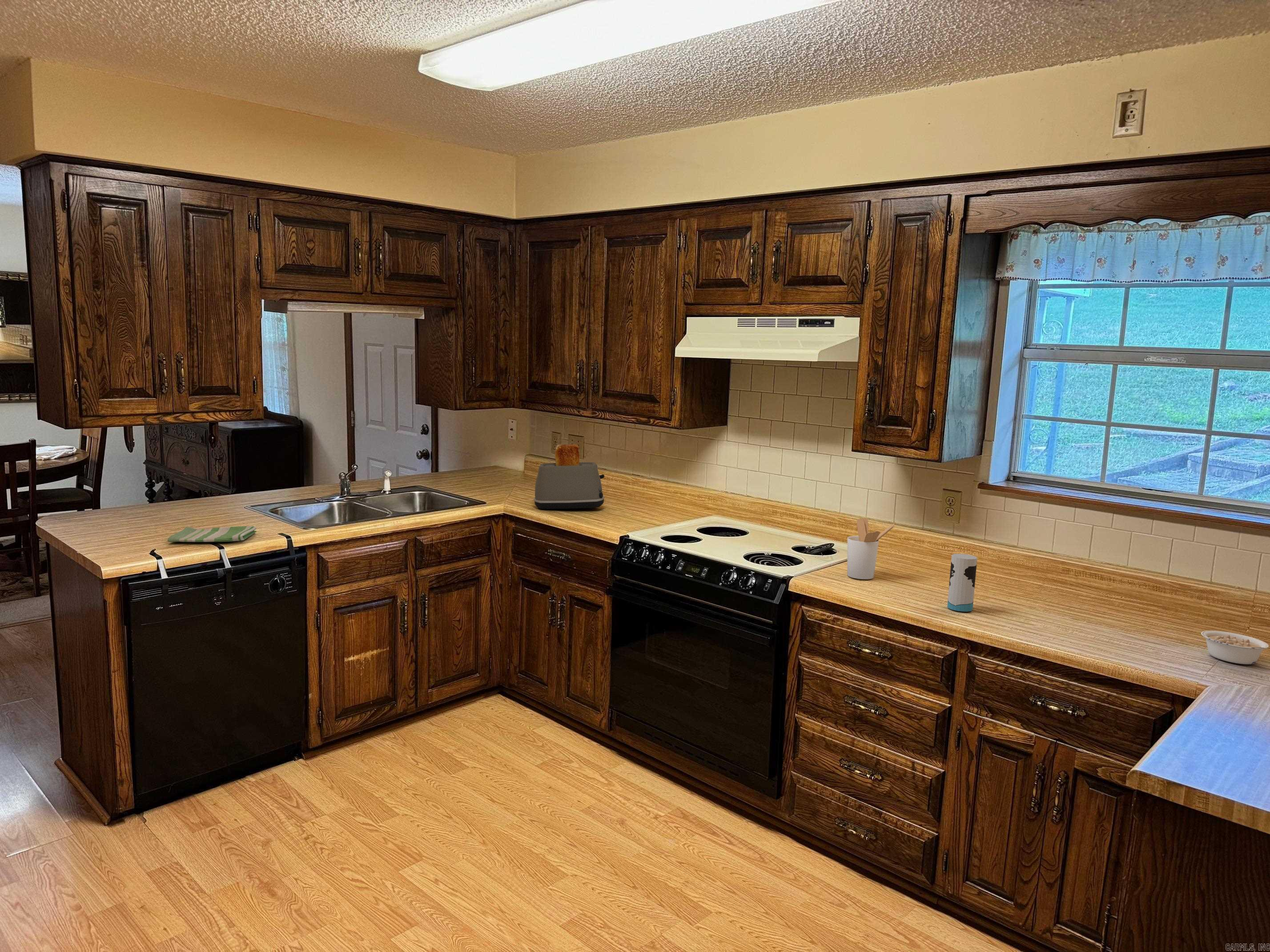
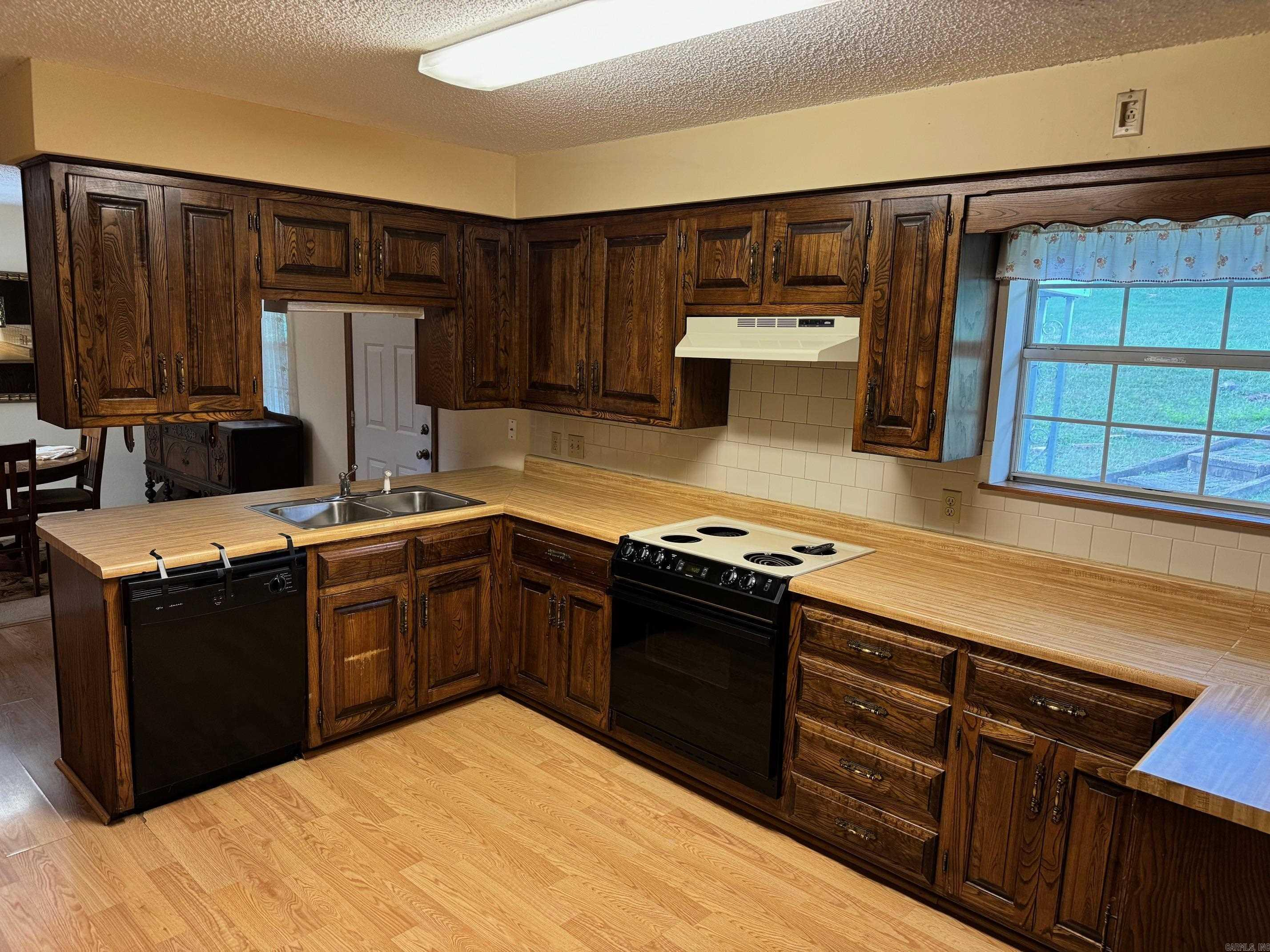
- utensil holder [847,517,895,580]
- toaster [533,444,605,509]
- legume [1201,630,1270,665]
- cup [947,553,978,612]
- dish towel [167,525,257,543]
